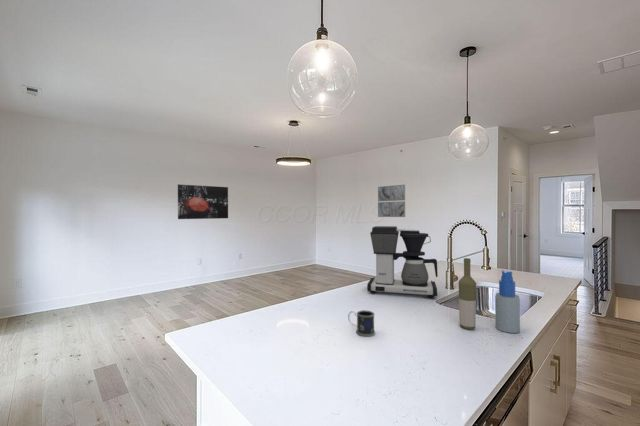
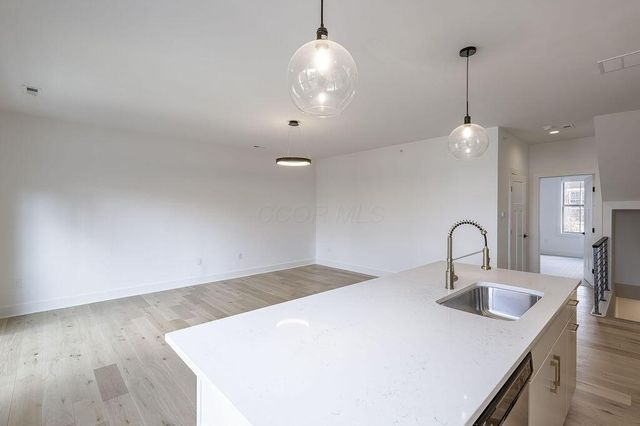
- wall art [377,184,406,218]
- mug [347,309,376,337]
- spray bottle [494,269,521,334]
- bottle [458,257,477,330]
- coffee maker [366,225,439,299]
- wall art [177,183,229,220]
